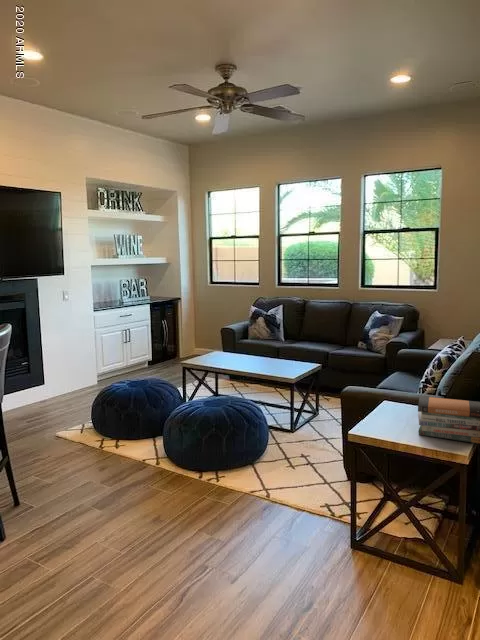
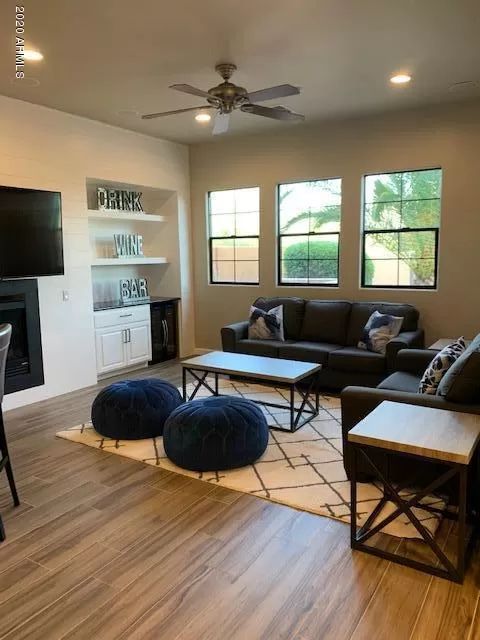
- book stack [417,395,480,444]
